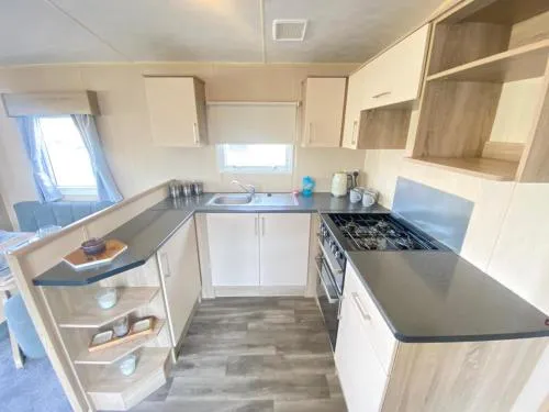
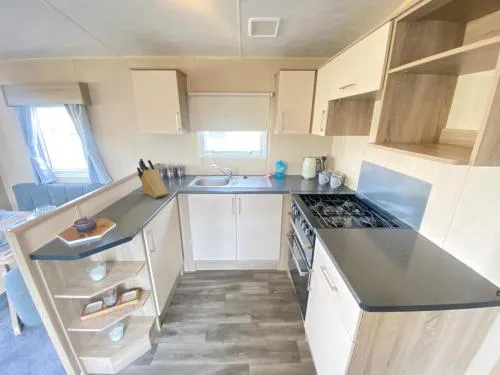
+ knife block [136,158,169,199]
